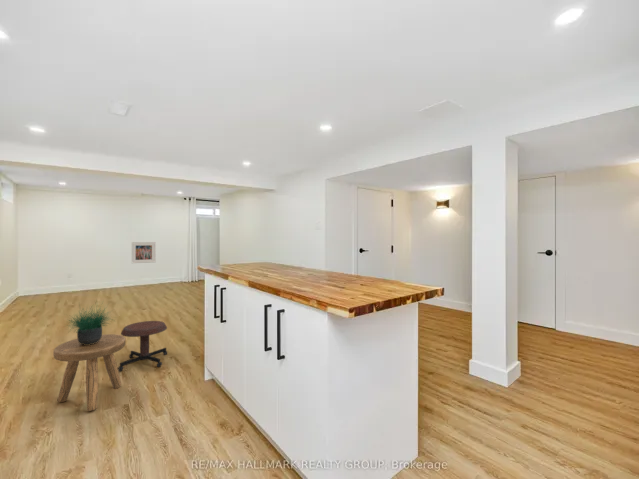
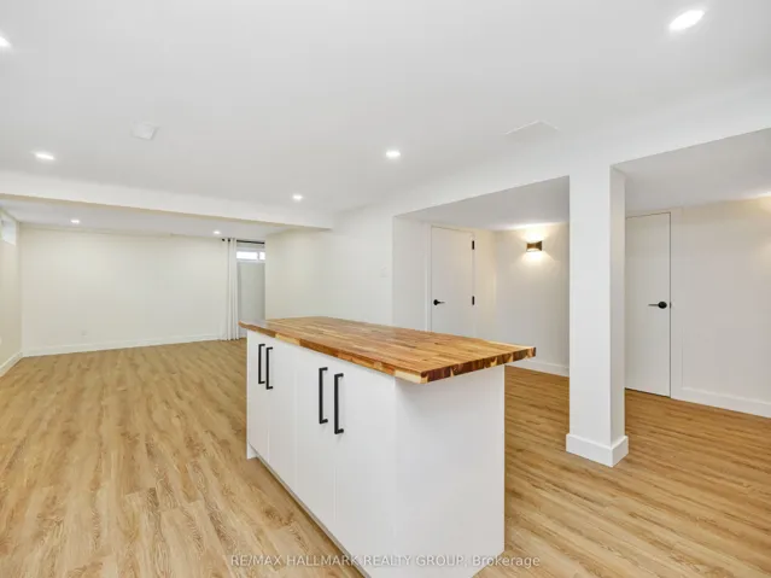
- stool [117,320,168,372]
- stool [52,333,126,412]
- potted plant [63,298,117,345]
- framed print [131,241,157,264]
